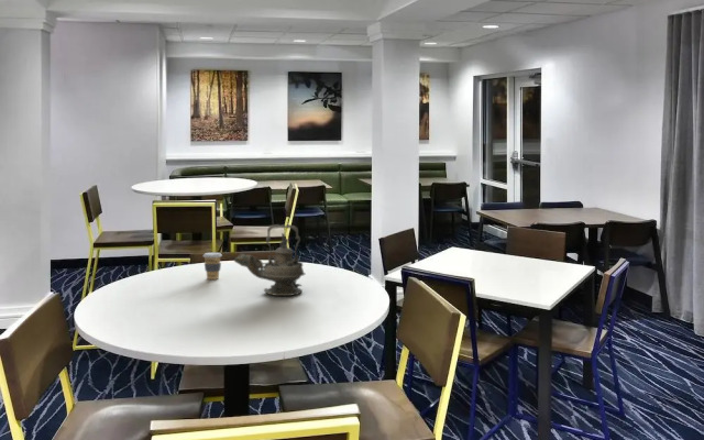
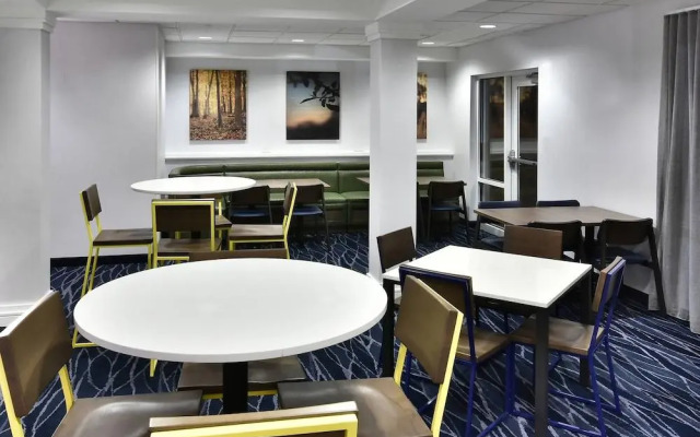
- teapot [233,223,306,297]
- coffee cup [202,252,223,280]
